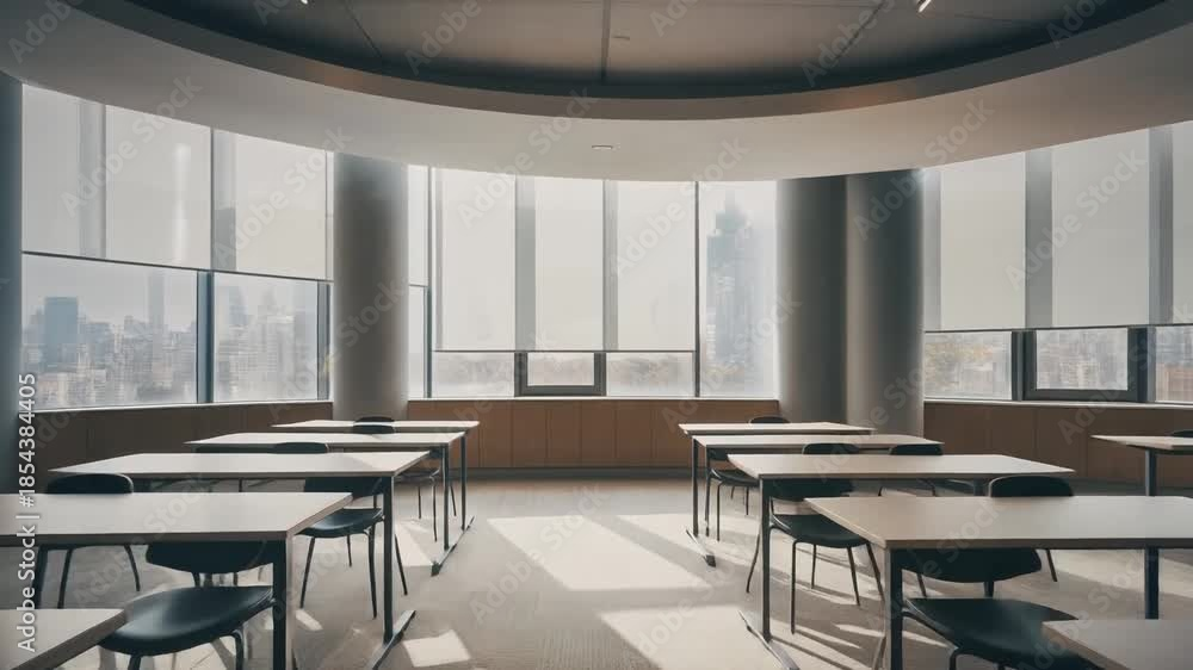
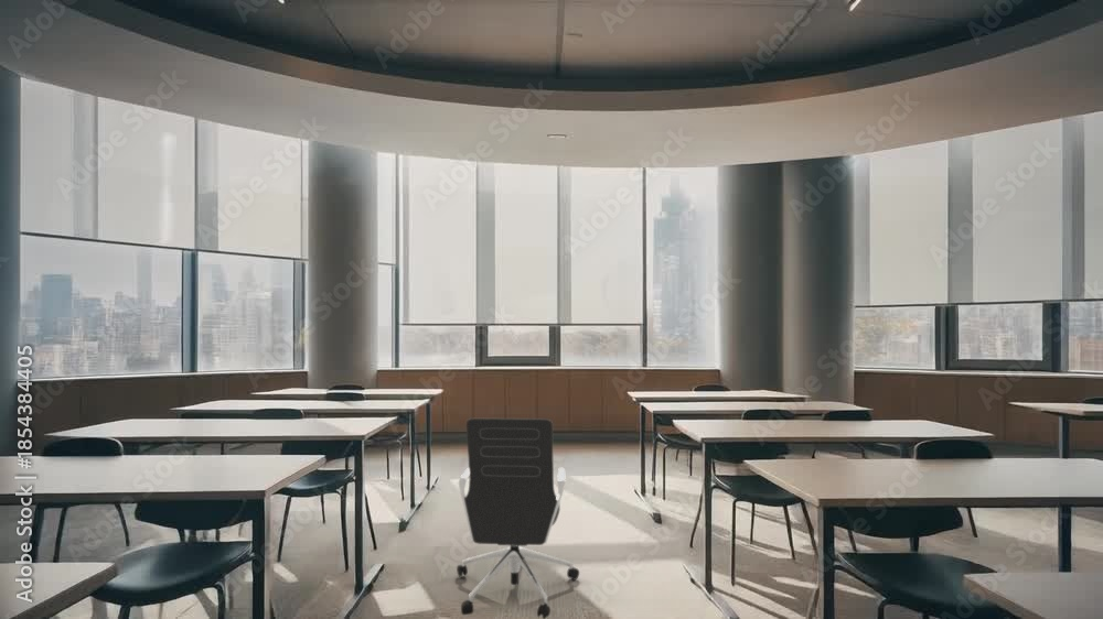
+ office chair [456,417,580,619]
